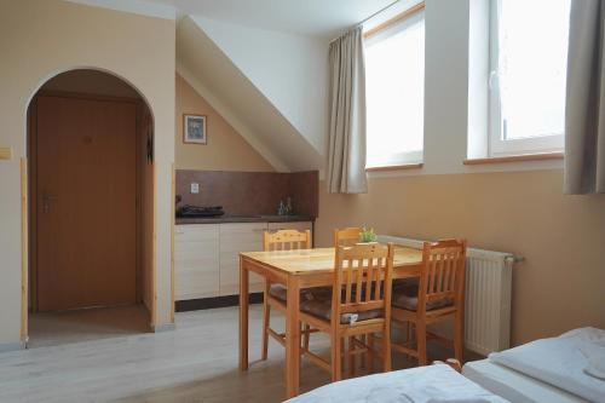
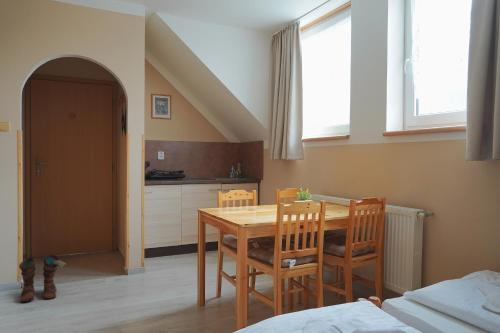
+ boots [18,254,68,304]
